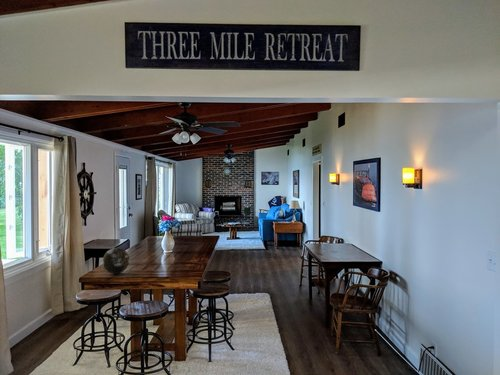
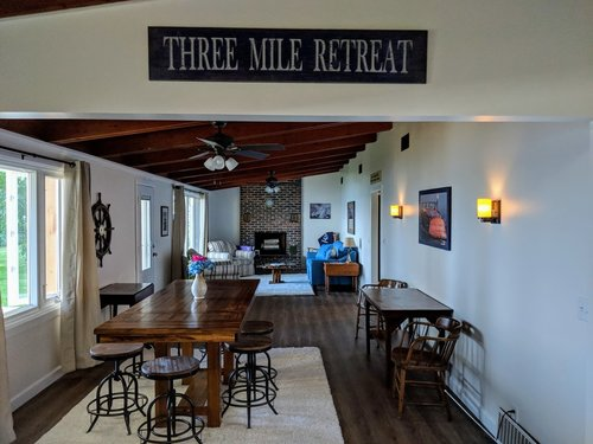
- decorative orb [102,247,131,275]
